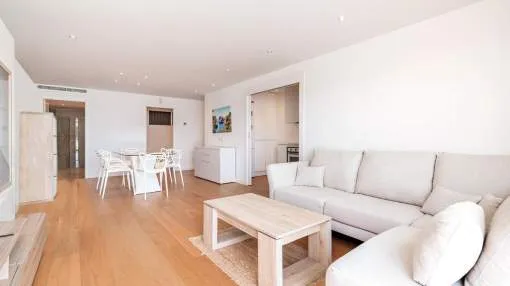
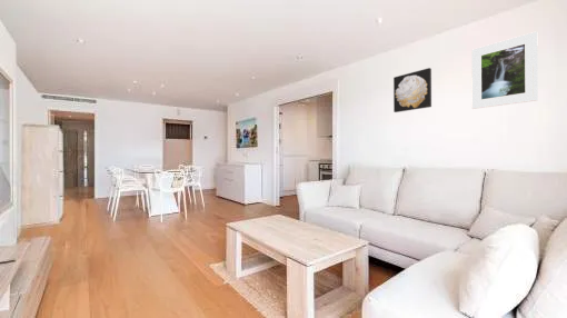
+ wall art [392,67,432,113]
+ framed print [470,30,539,110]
